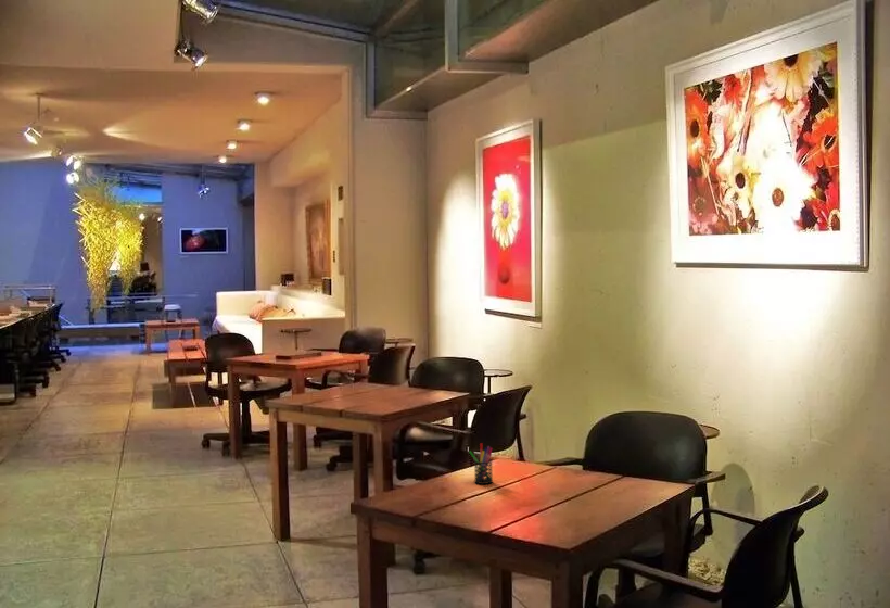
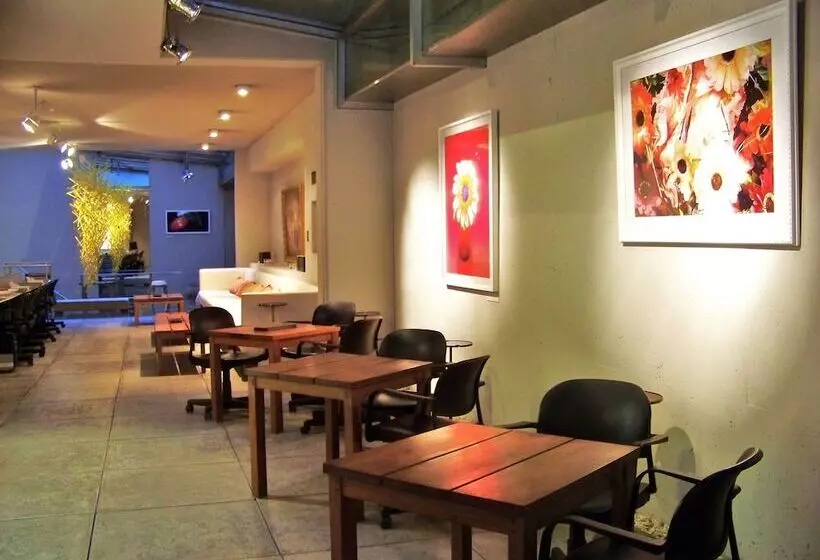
- pen holder [468,442,494,485]
